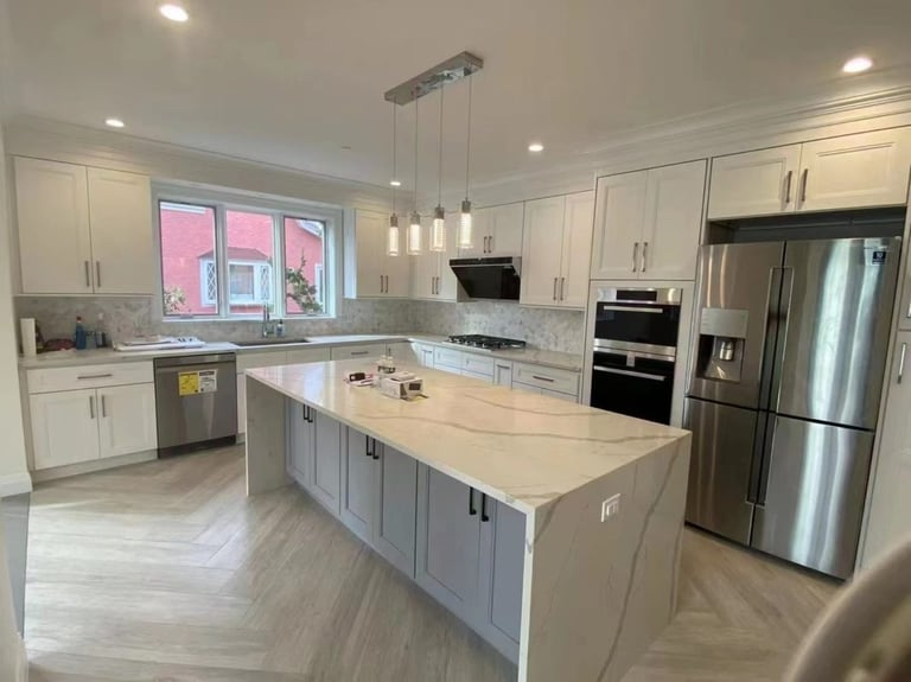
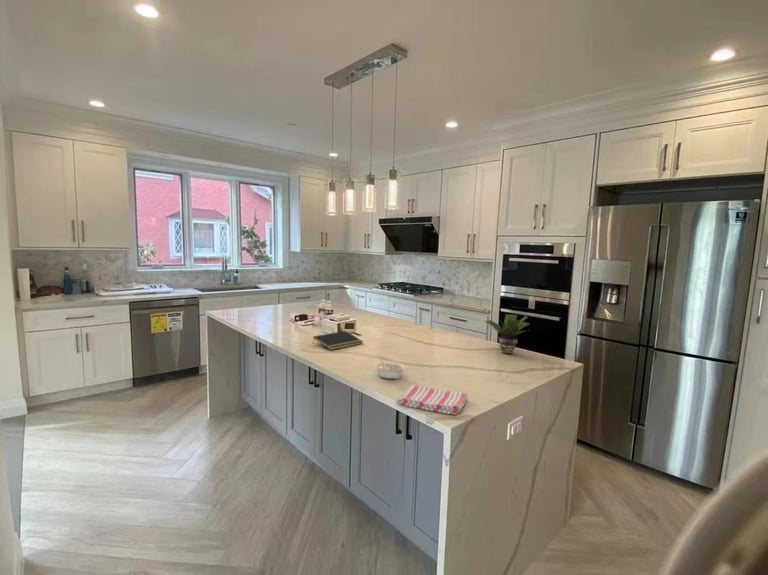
+ notepad [312,330,364,351]
+ legume [374,357,407,380]
+ potted plant [484,313,530,355]
+ dish towel [395,384,469,416]
